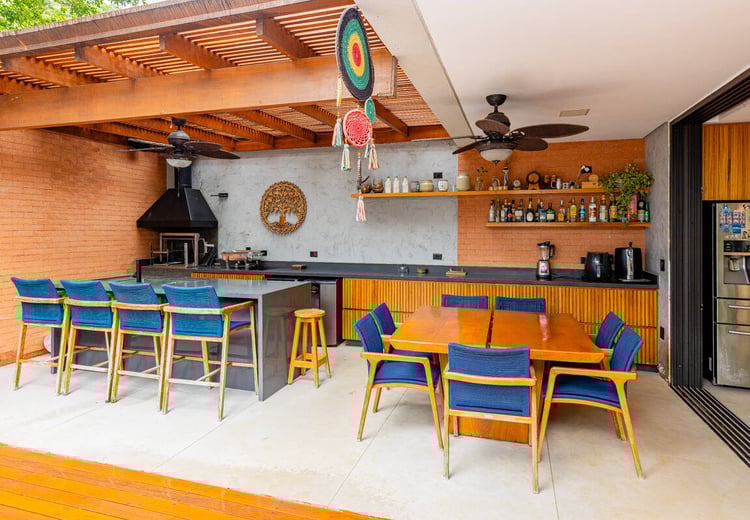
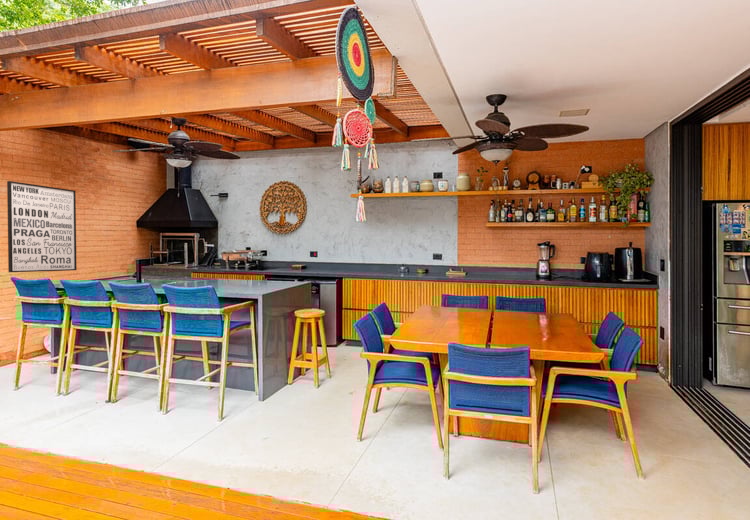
+ wall art [6,180,78,273]
